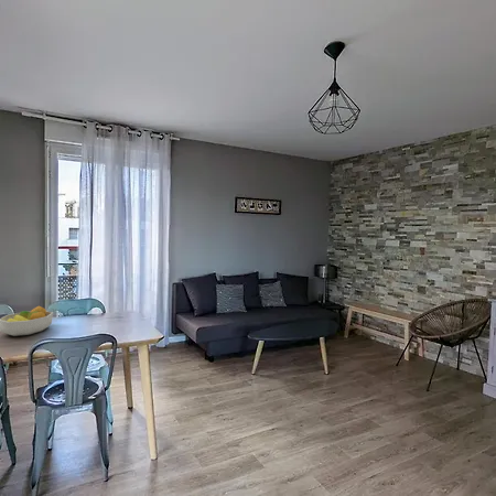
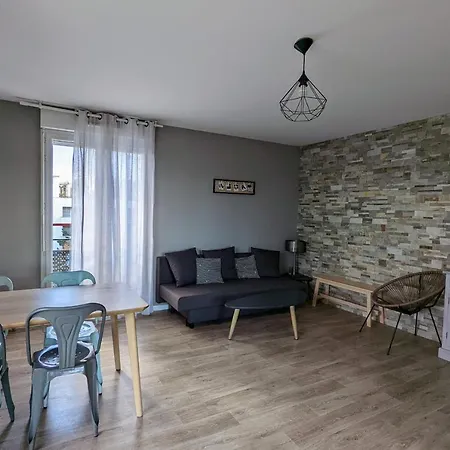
- fruit bowl [0,305,54,337]
